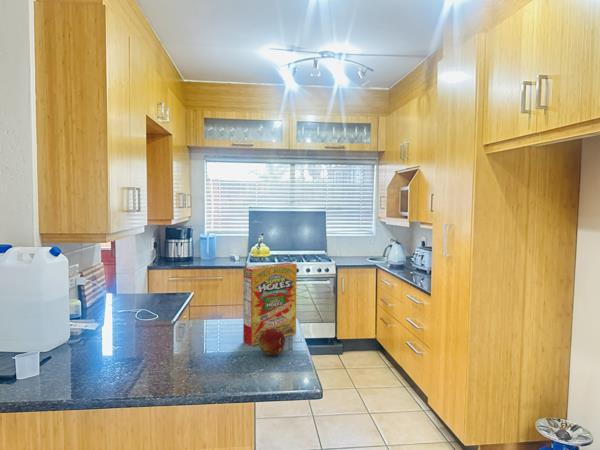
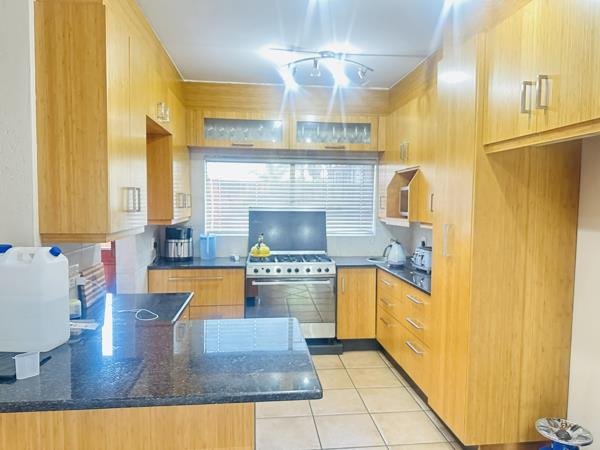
- cereal box [242,262,298,347]
- fruit [258,329,286,356]
